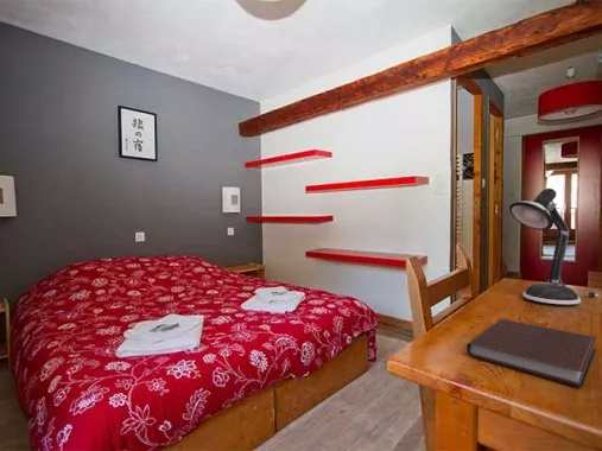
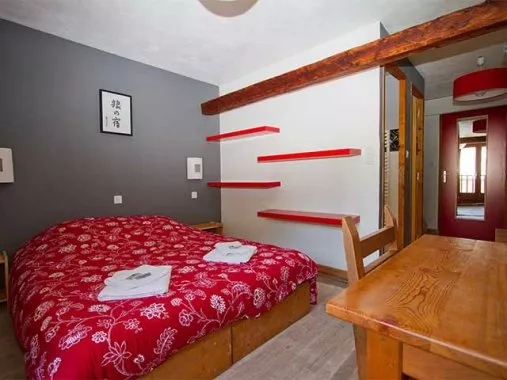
- desk lamp [508,188,598,305]
- notebook [465,318,597,388]
